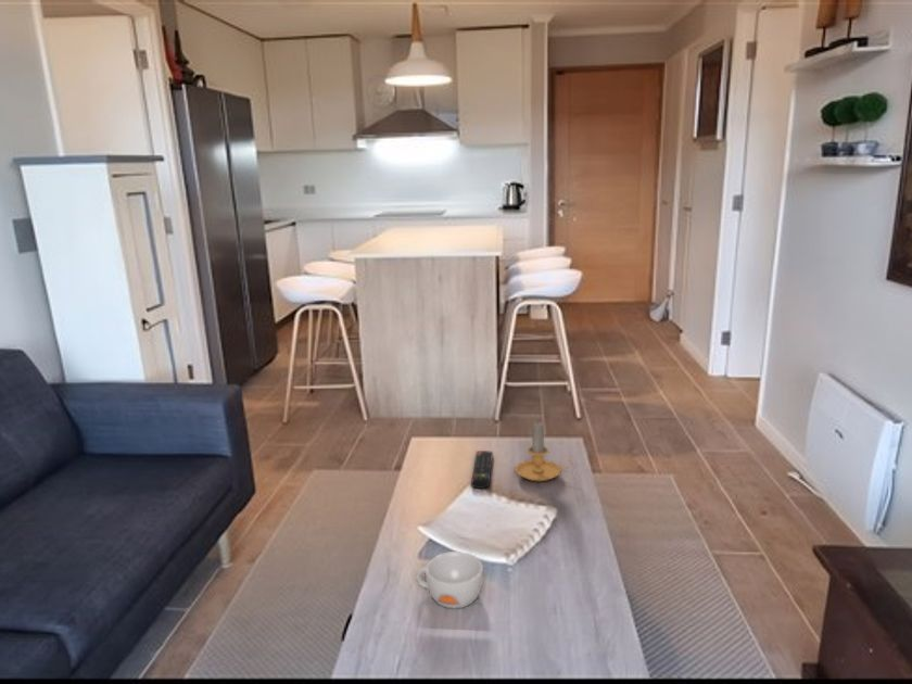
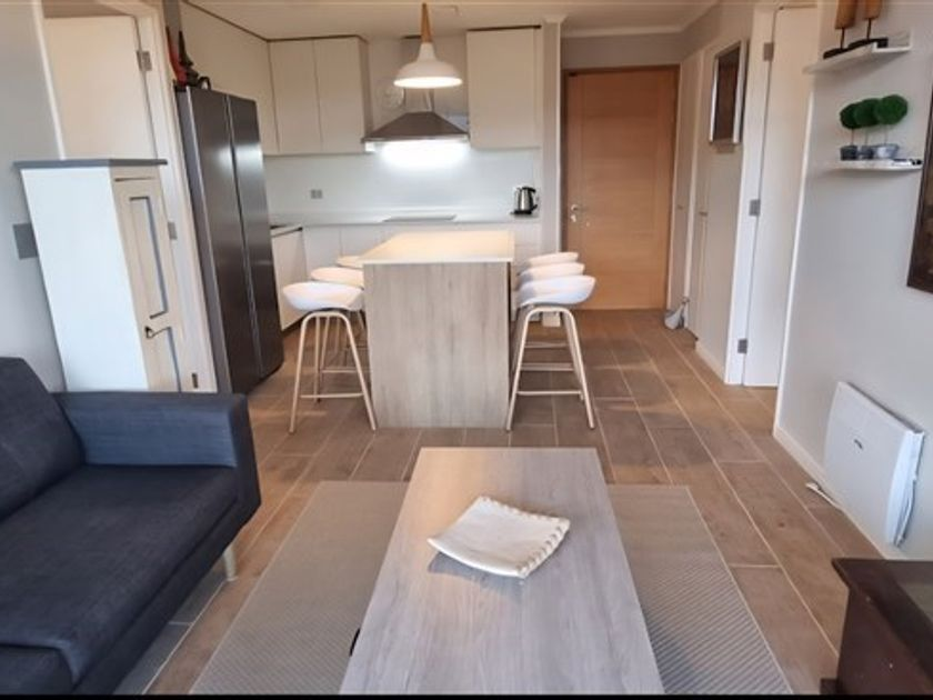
- remote control [470,449,494,490]
- bowl [415,550,484,610]
- candle [515,420,573,482]
